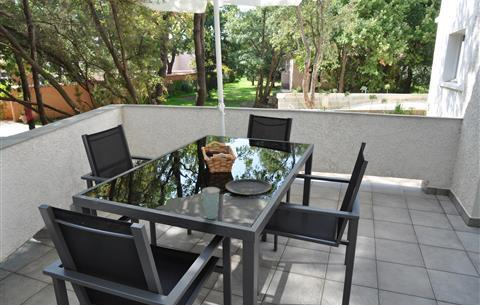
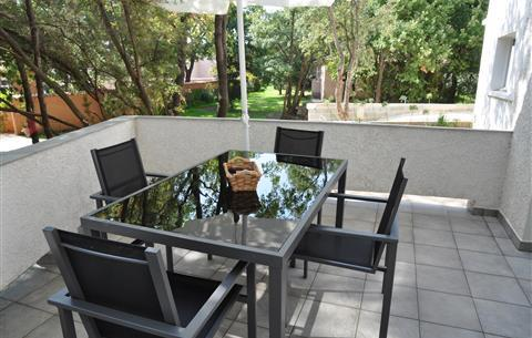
- plate [225,178,273,196]
- cup [201,186,221,220]
